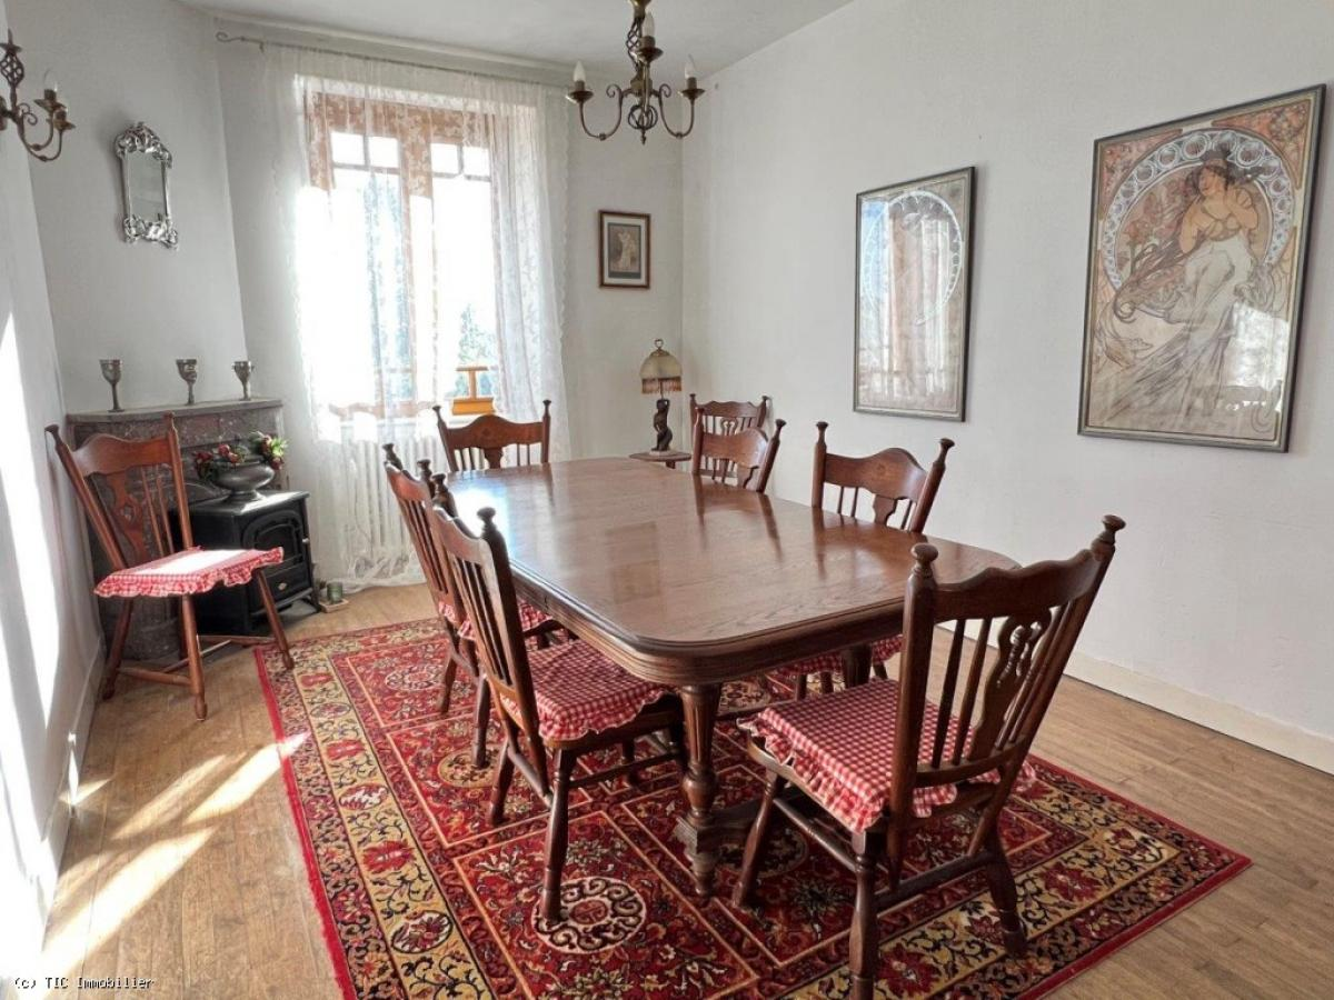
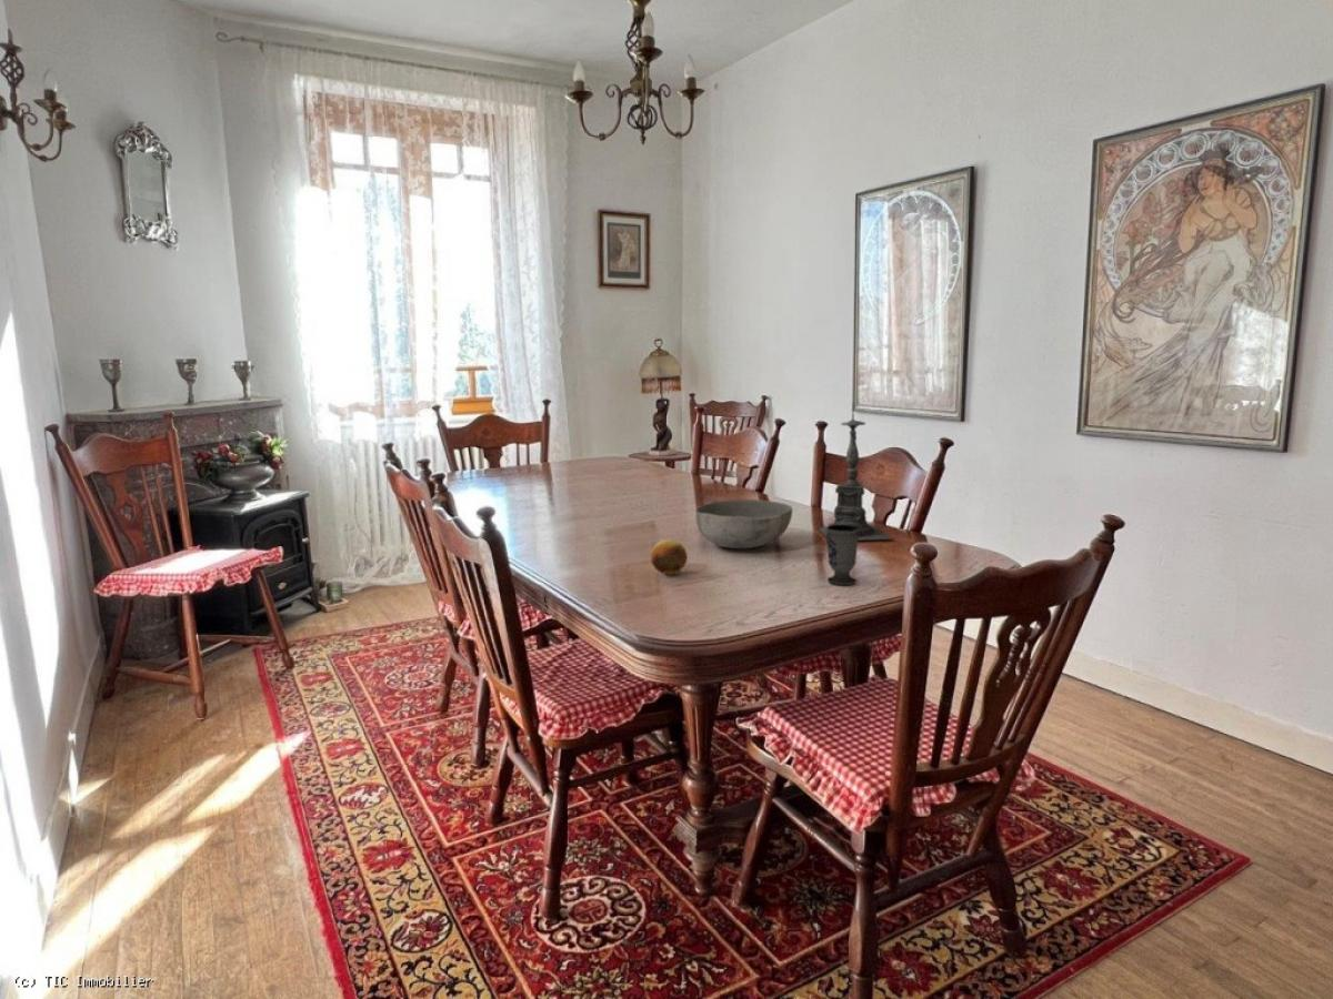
+ cup [825,525,859,586]
+ candle holder [816,402,894,542]
+ bowl [694,498,793,549]
+ fruit [650,538,689,576]
